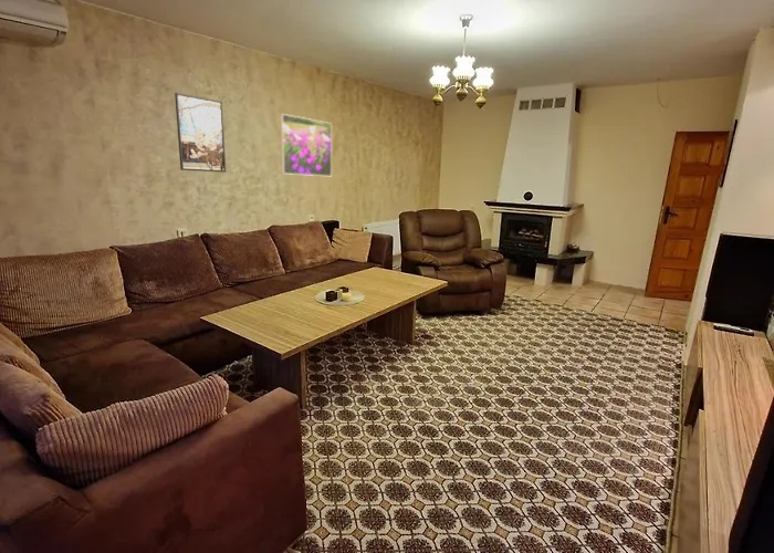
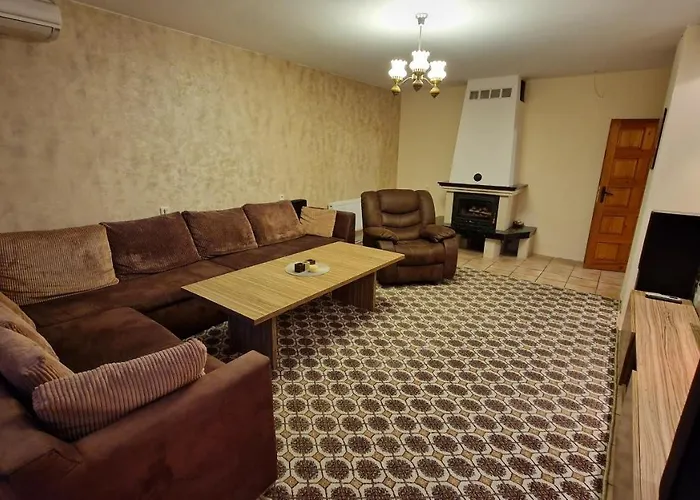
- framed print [280,113,333,177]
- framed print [174,92,227,174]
